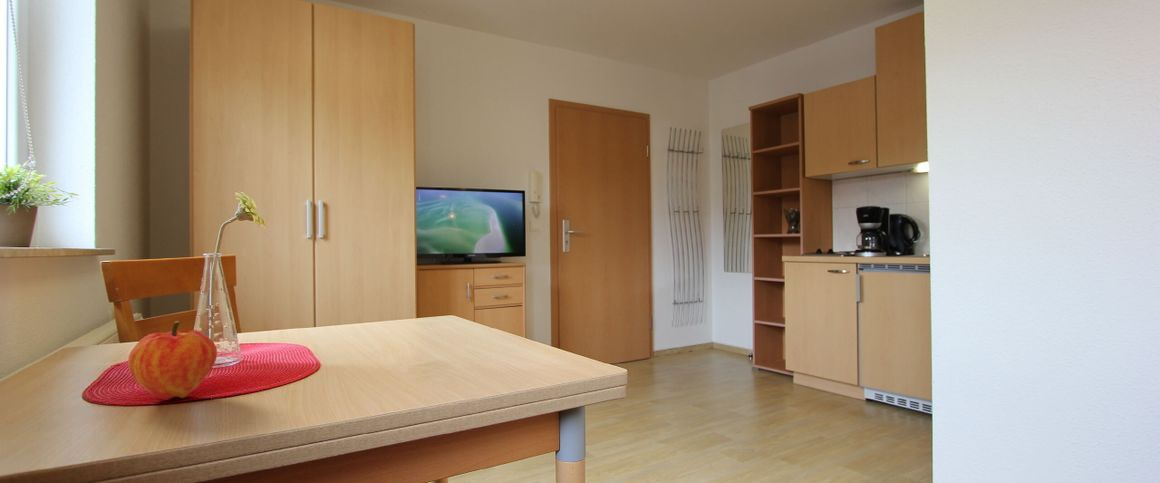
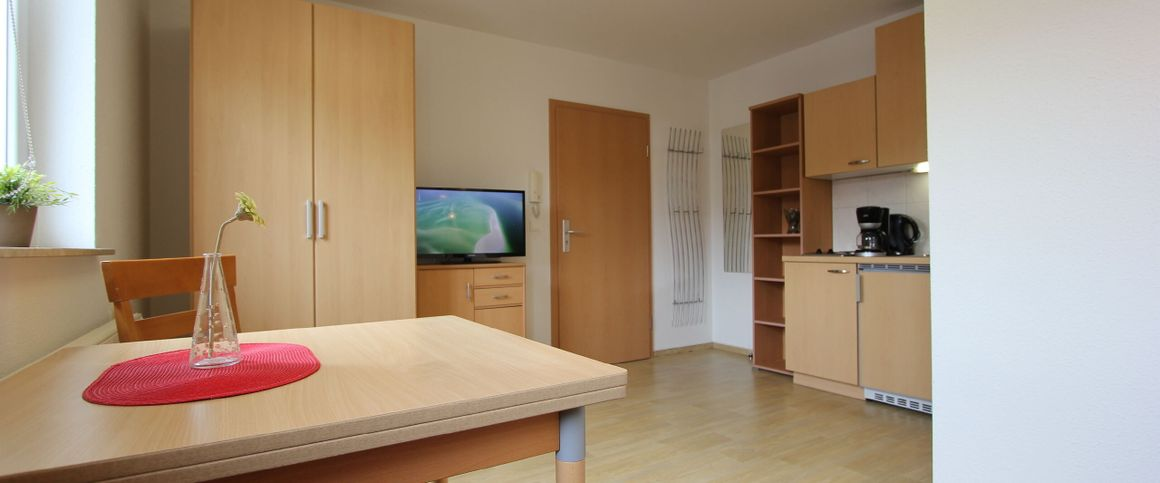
- fruit [127,320,218,401]
